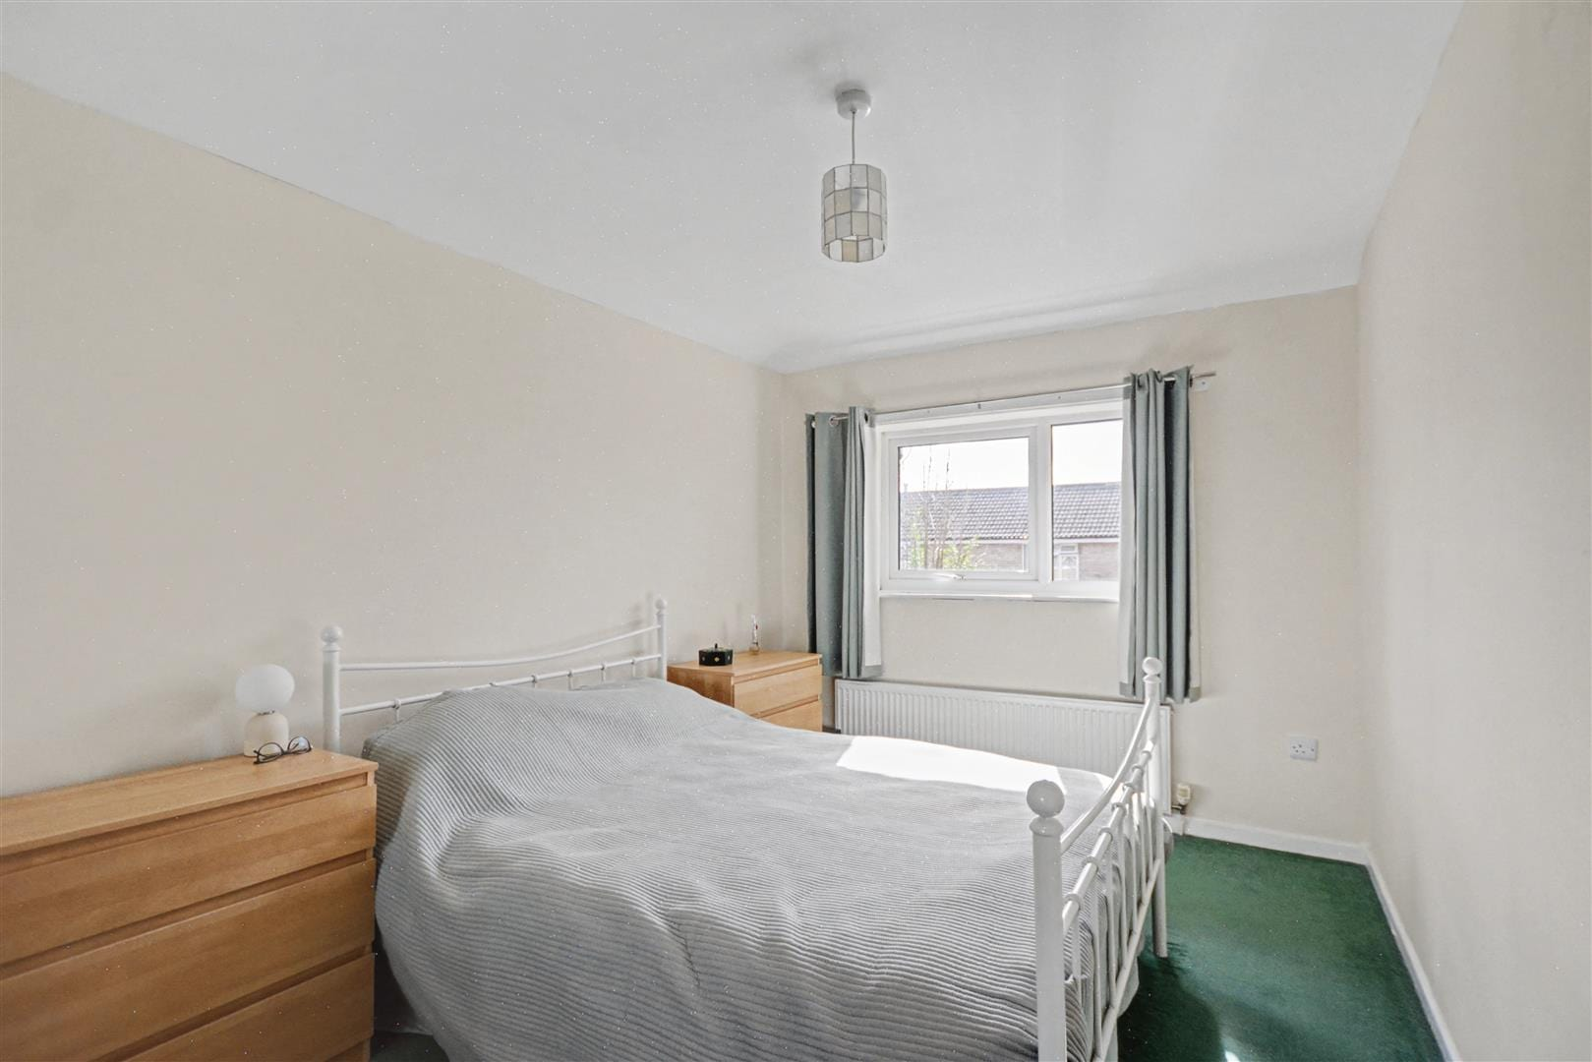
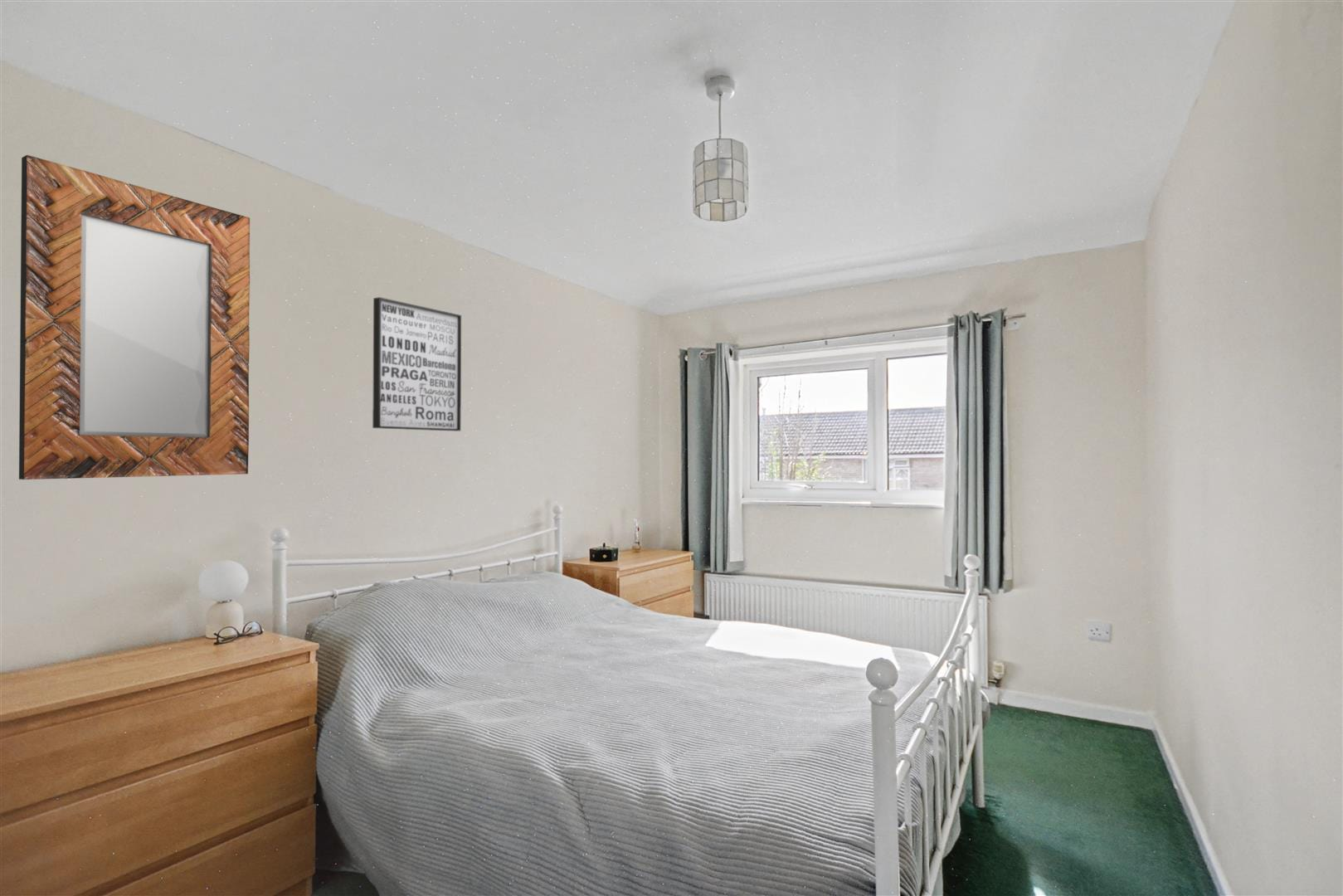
+ home mirror [18,154,251,480]
+ wall art [372,296,462,432]
